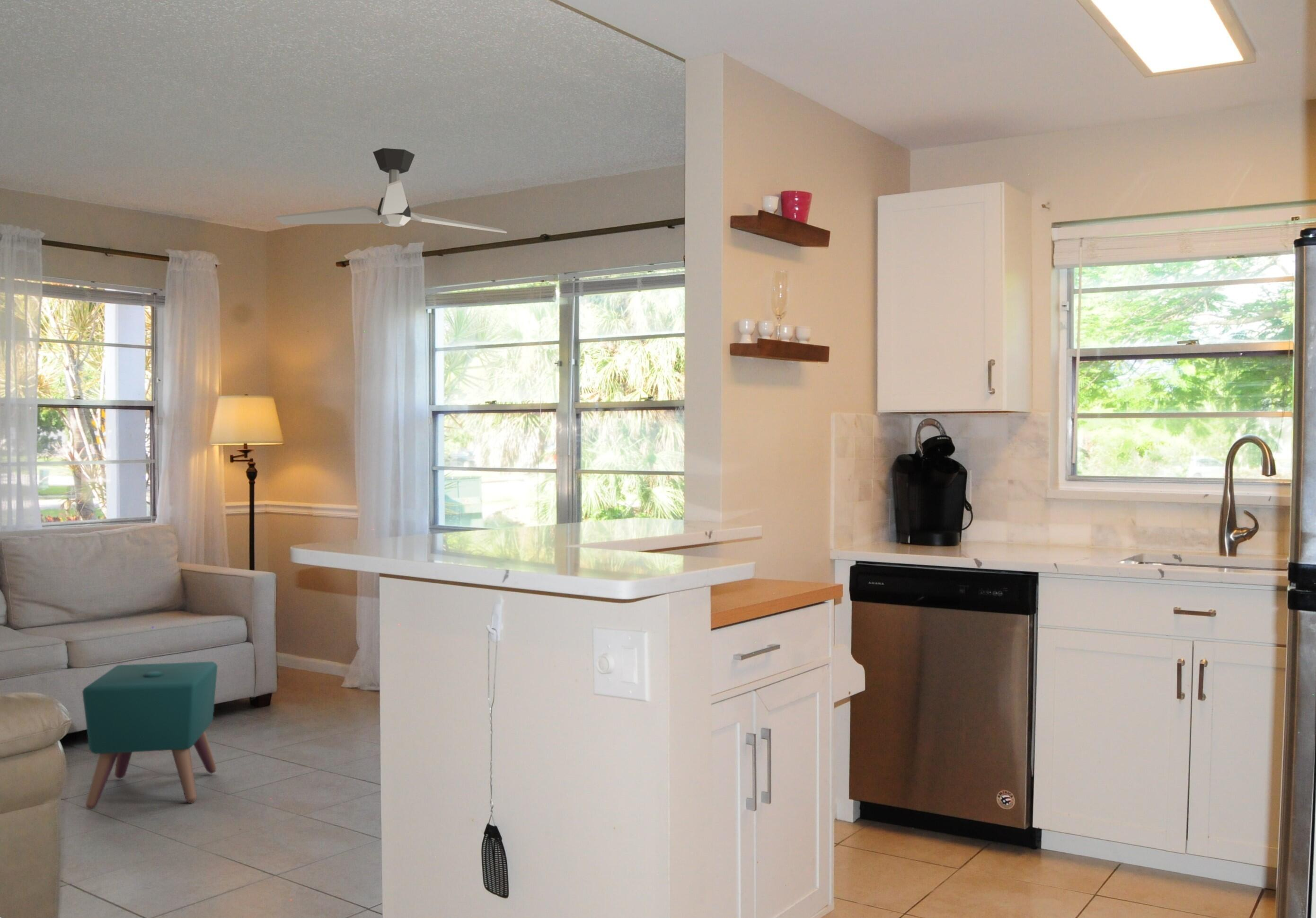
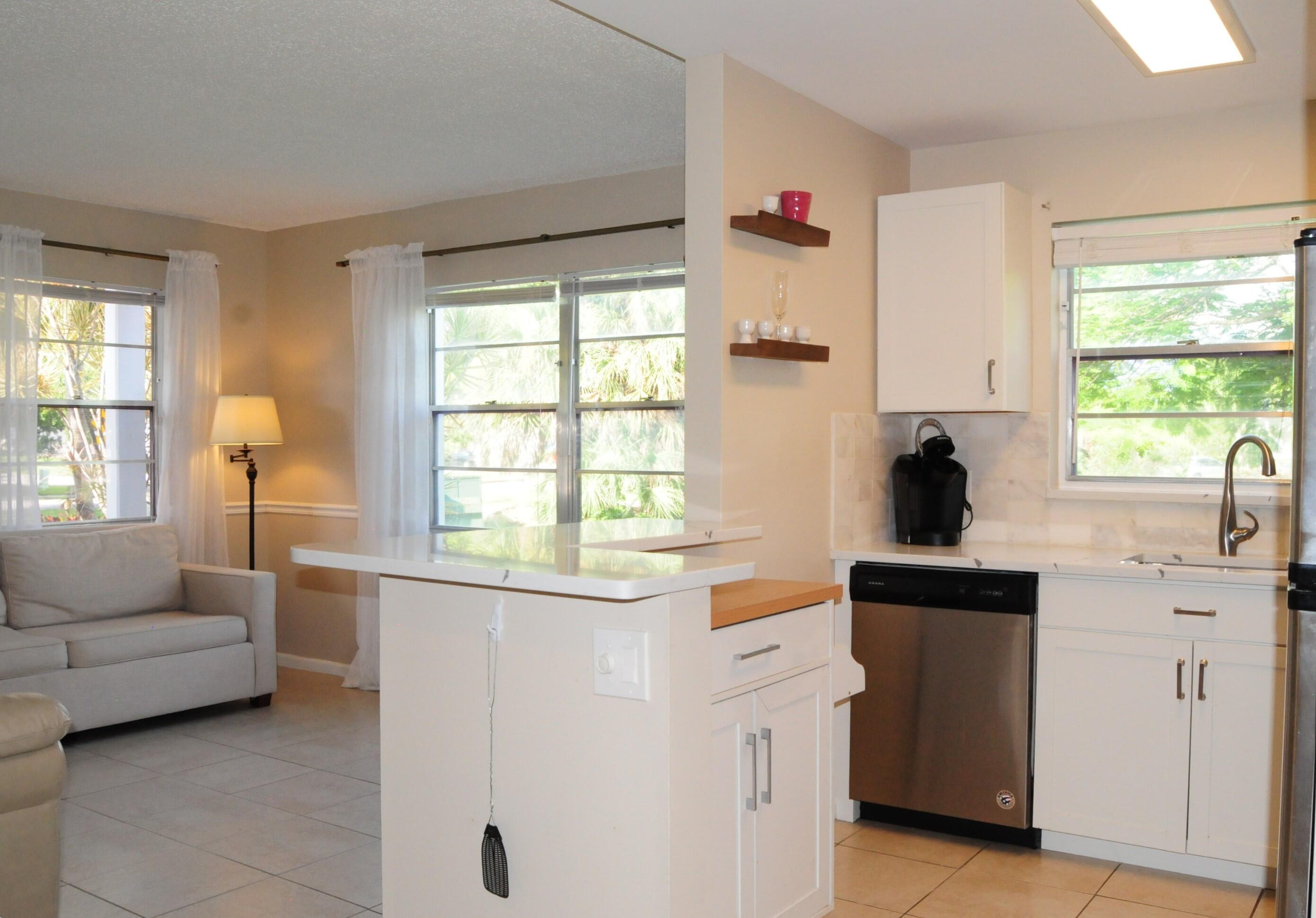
- ottoman [82,661,218,810]
- ceiling fan [275,148,507,234]
